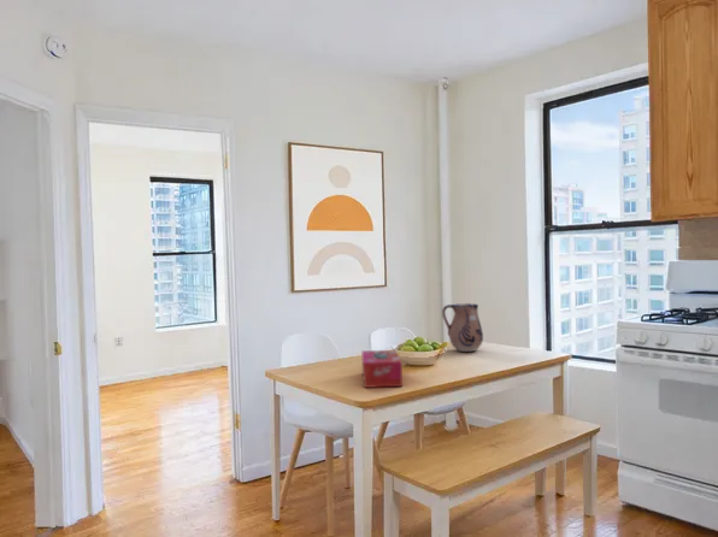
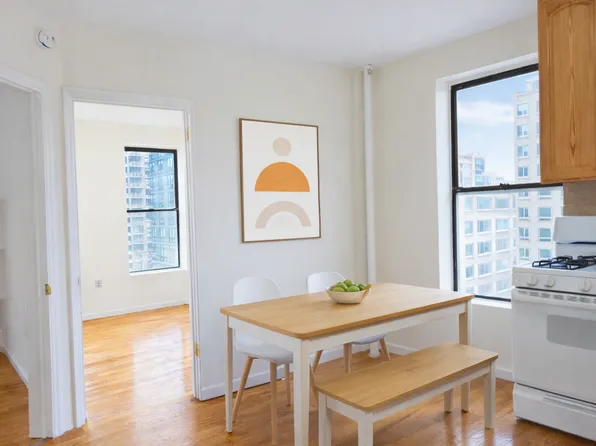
- ceramic pitcher [441,302,484,353]
- tissue box [360,349,404,389]
